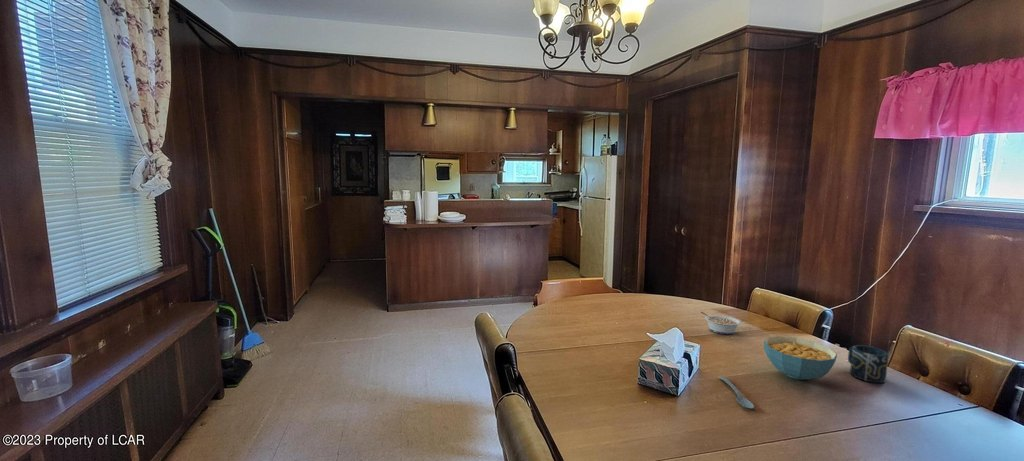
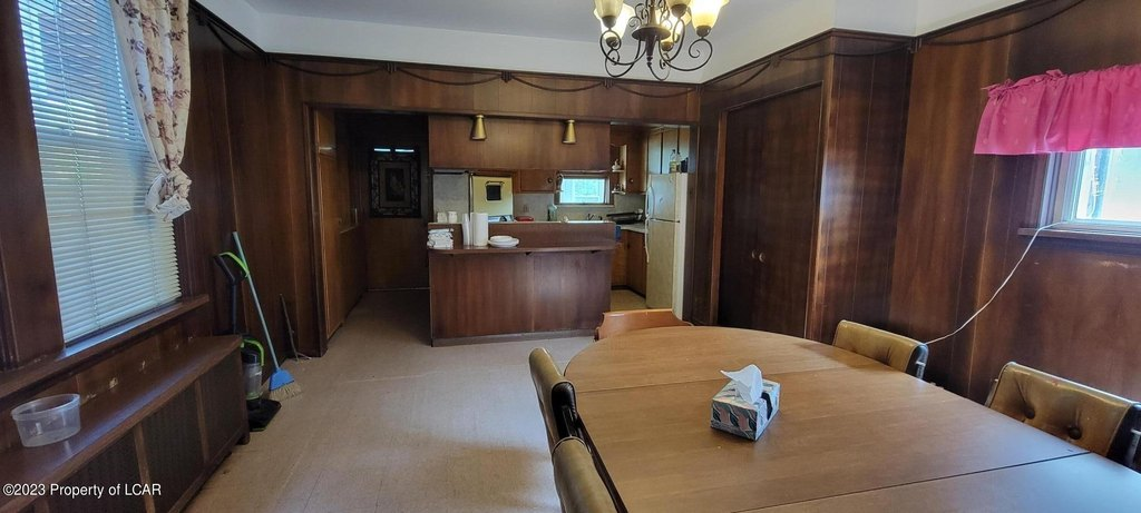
- legume [700,311,742,335]
- spoon [718,376,755,410]
- cup [847,344,890,384]
- cereal bowl [763,335,838,381]
